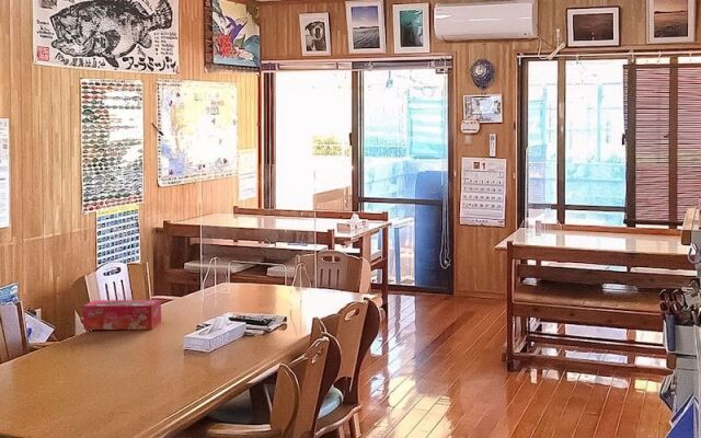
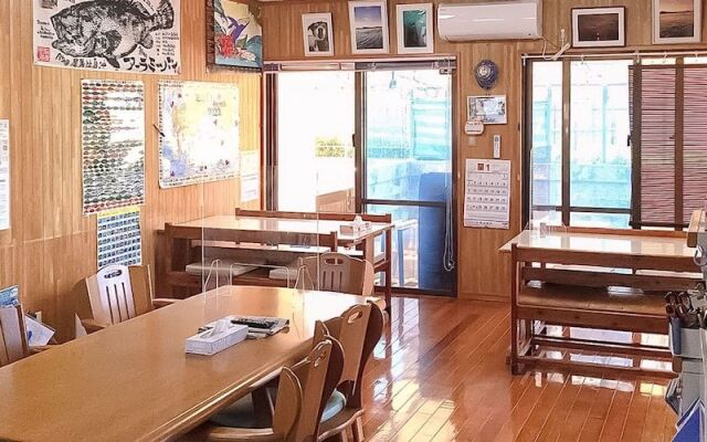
- tissue box [82,299,162,331]
